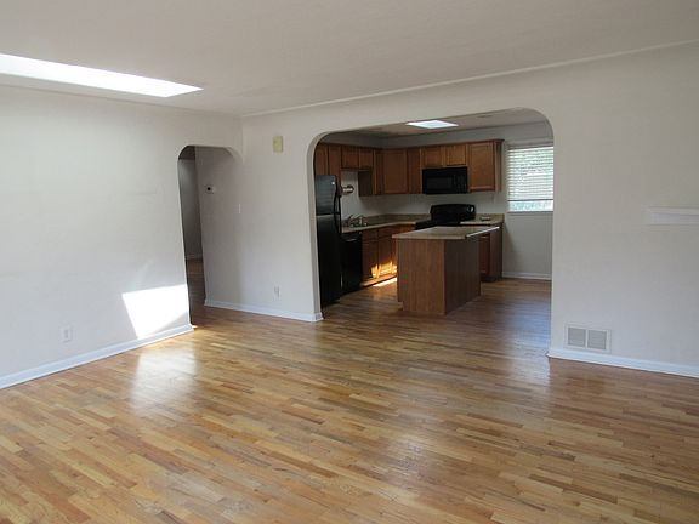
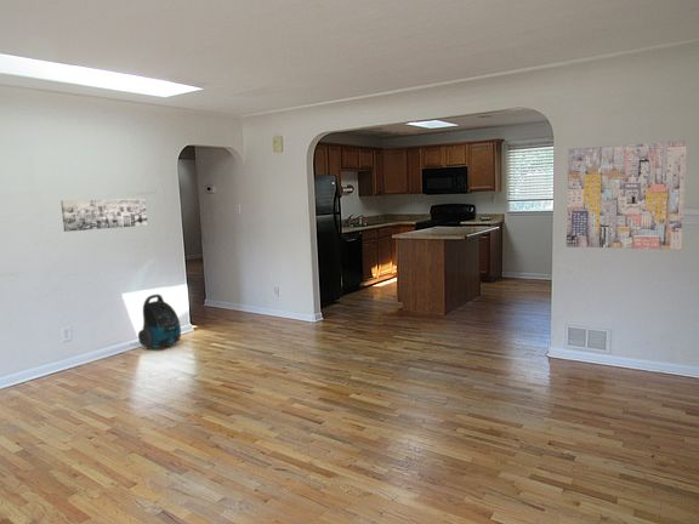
+ wall art [566,139,688,251]
+ vacuum cleaner [137,294,182,351]
+ wall art [59,198,148,233]
